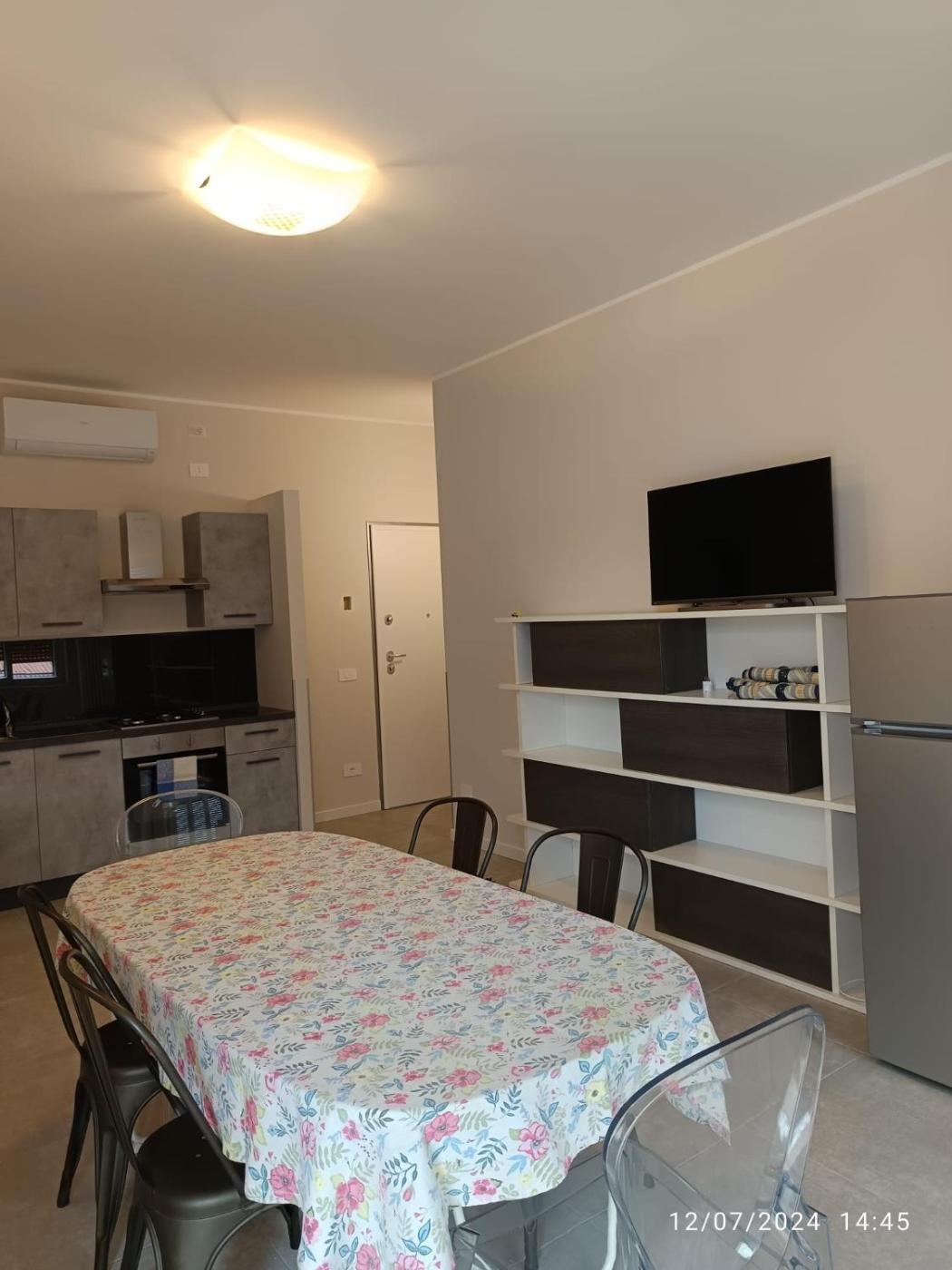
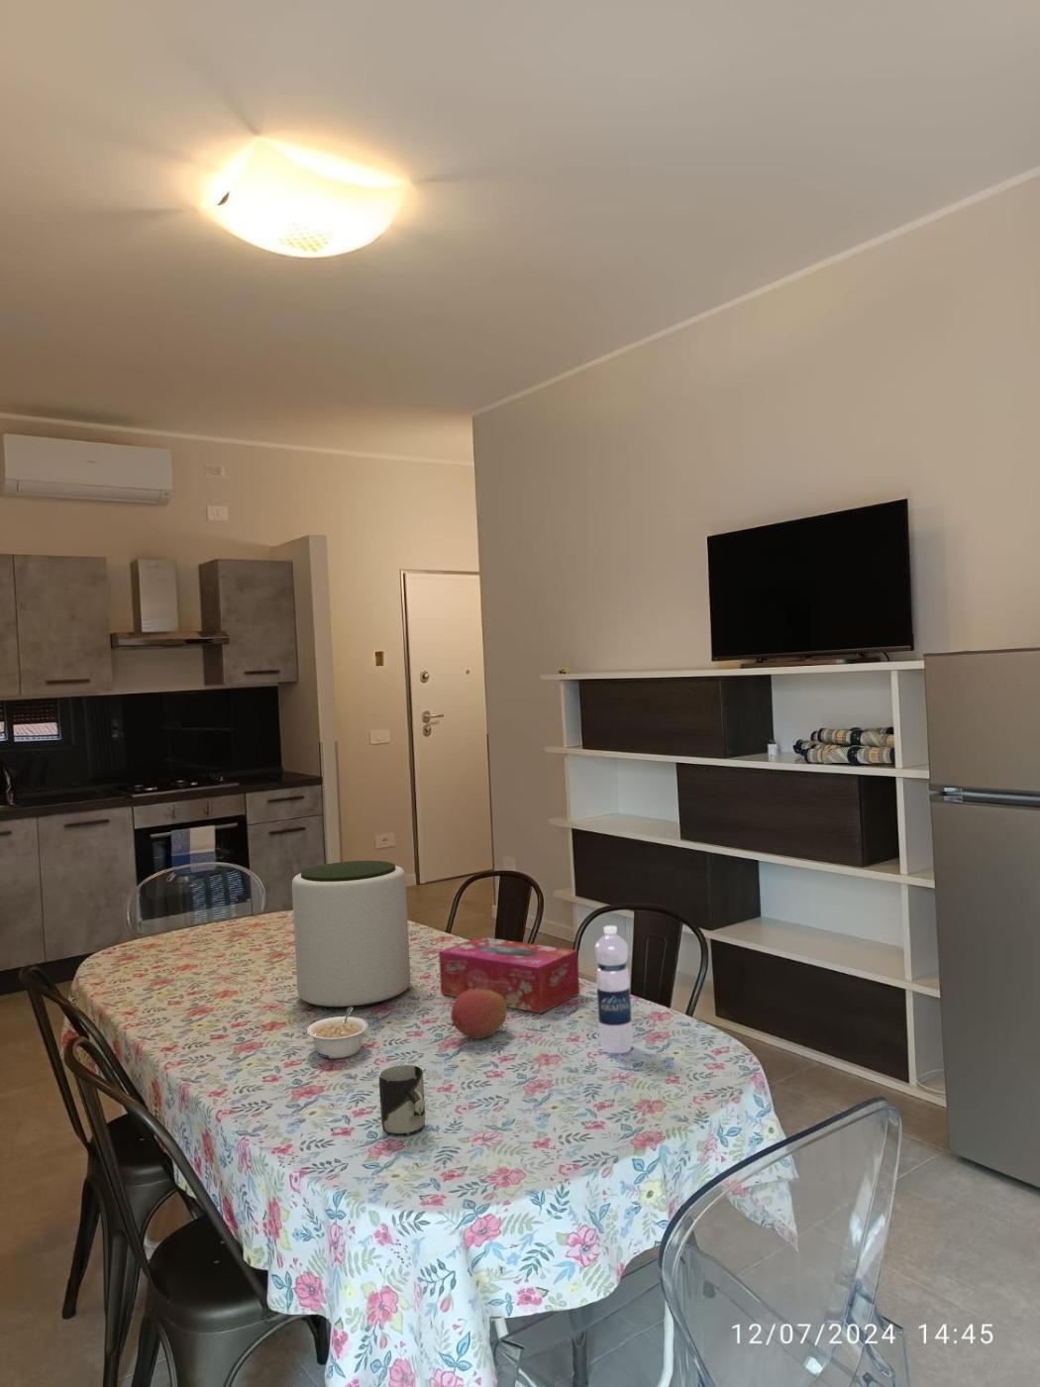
+ fruit [450,989,508,1041]
+ plant pot [292,860,411,1009]
+ legume [306,1008,369,1059]
+ tissue box [438,936,580,1013]
+ water bottle [594,924,634,1054]
+ cup [378,1064,426,1136]
